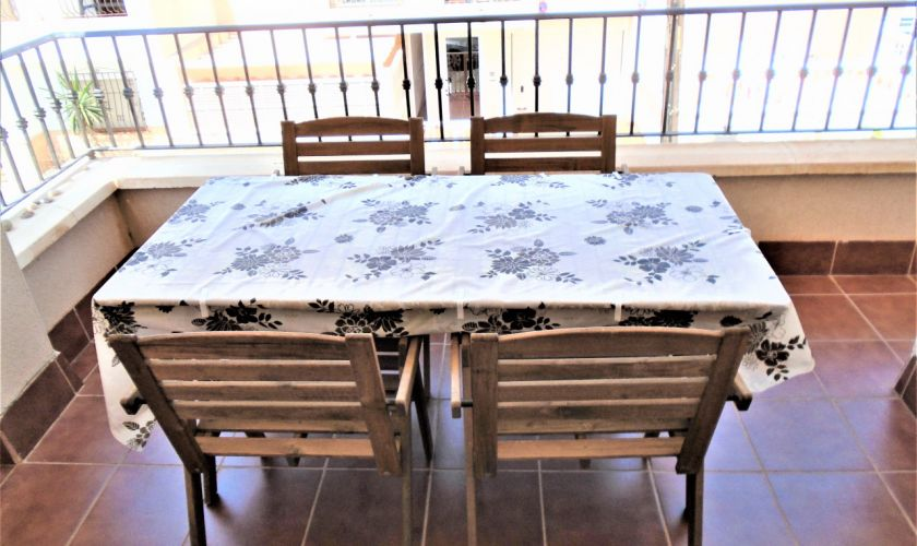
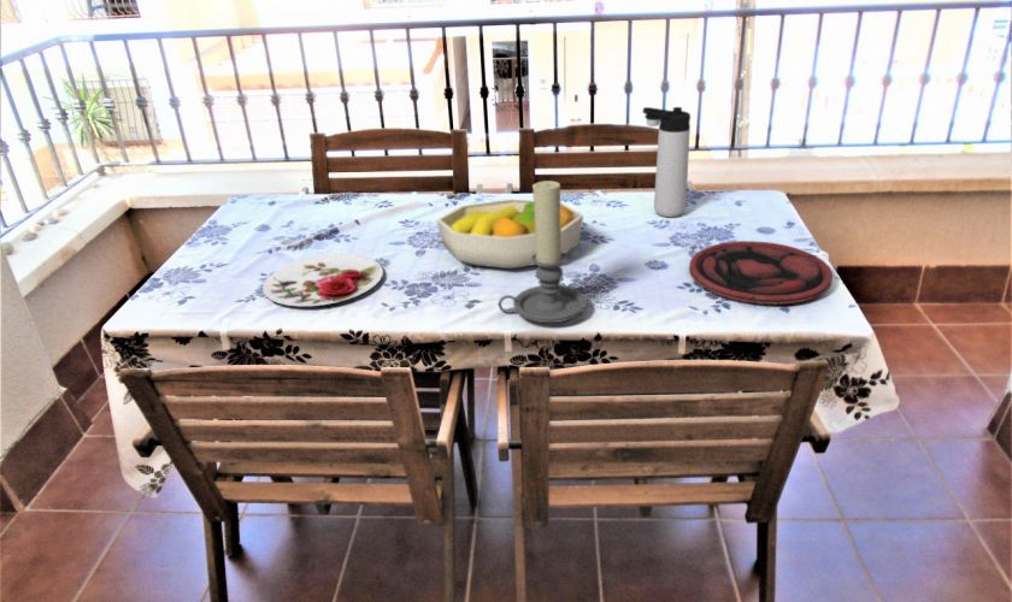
+ thermos bottle [641,106,692,218]
+ plate [688,240,834,306]
+ fruit bowl [435,197,584,270]
+ plate [261,253,384,307]
+ candle holder [498,179,588,324]
